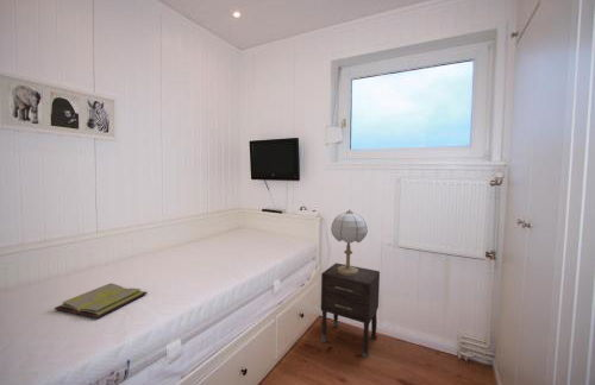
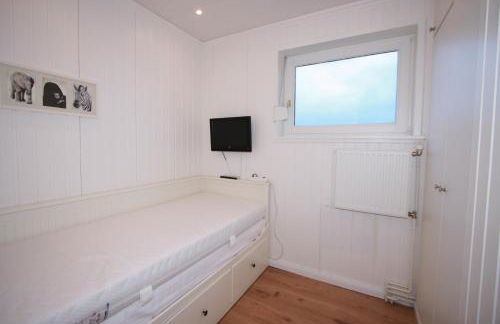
- nightstand [320,261,381,359]
- table lamp [330,208,369,276]
- diary [54,282,149,320]
